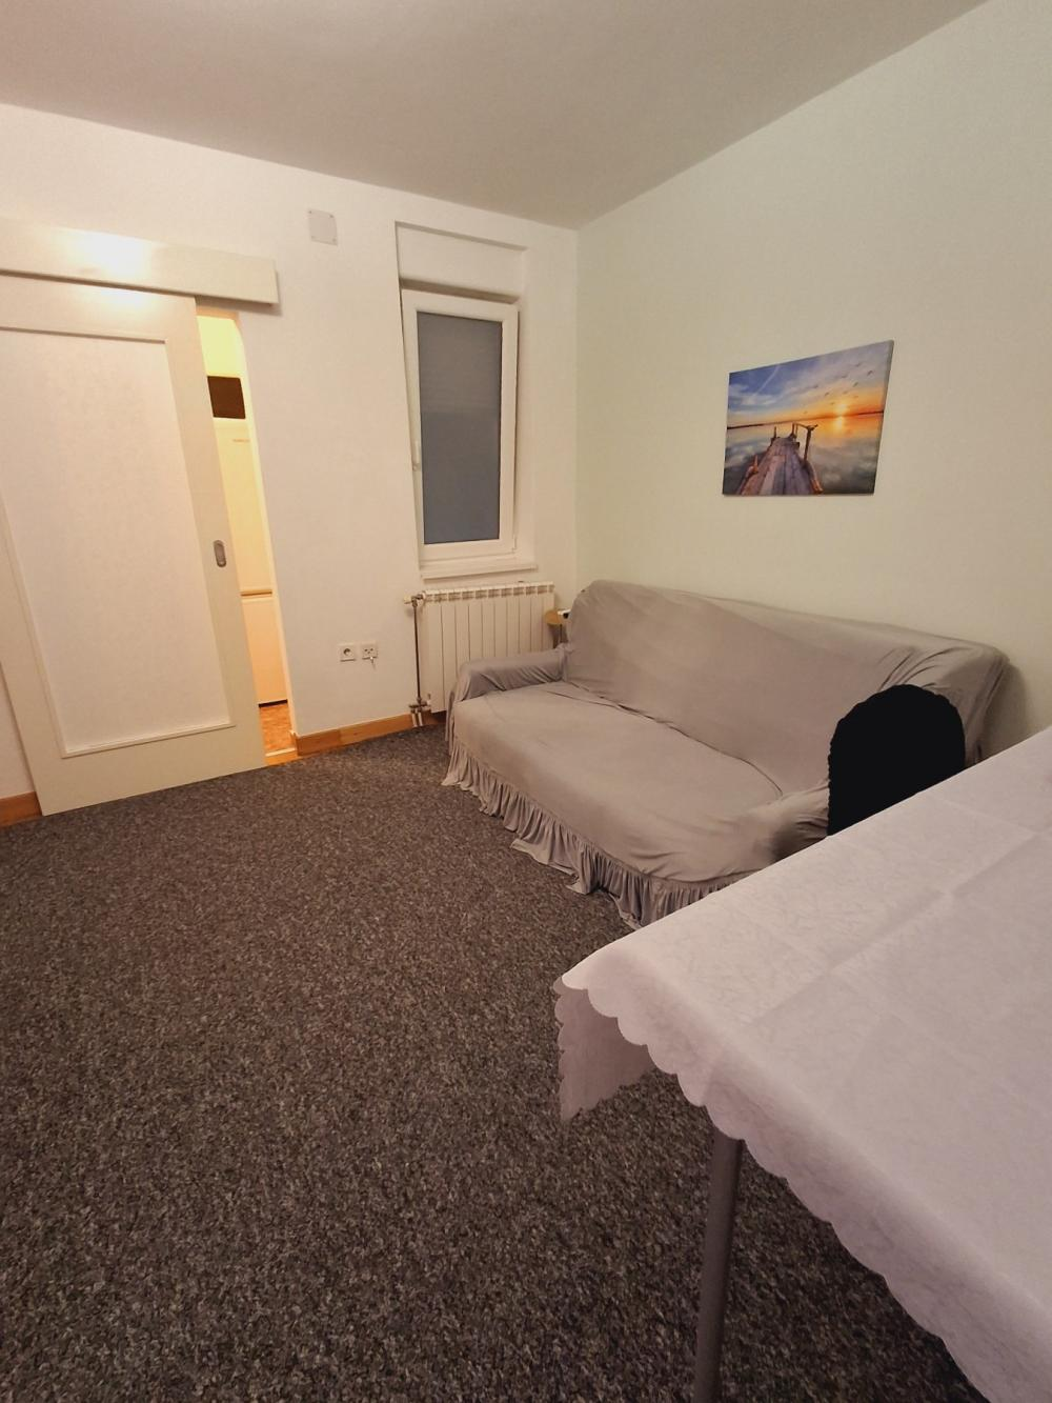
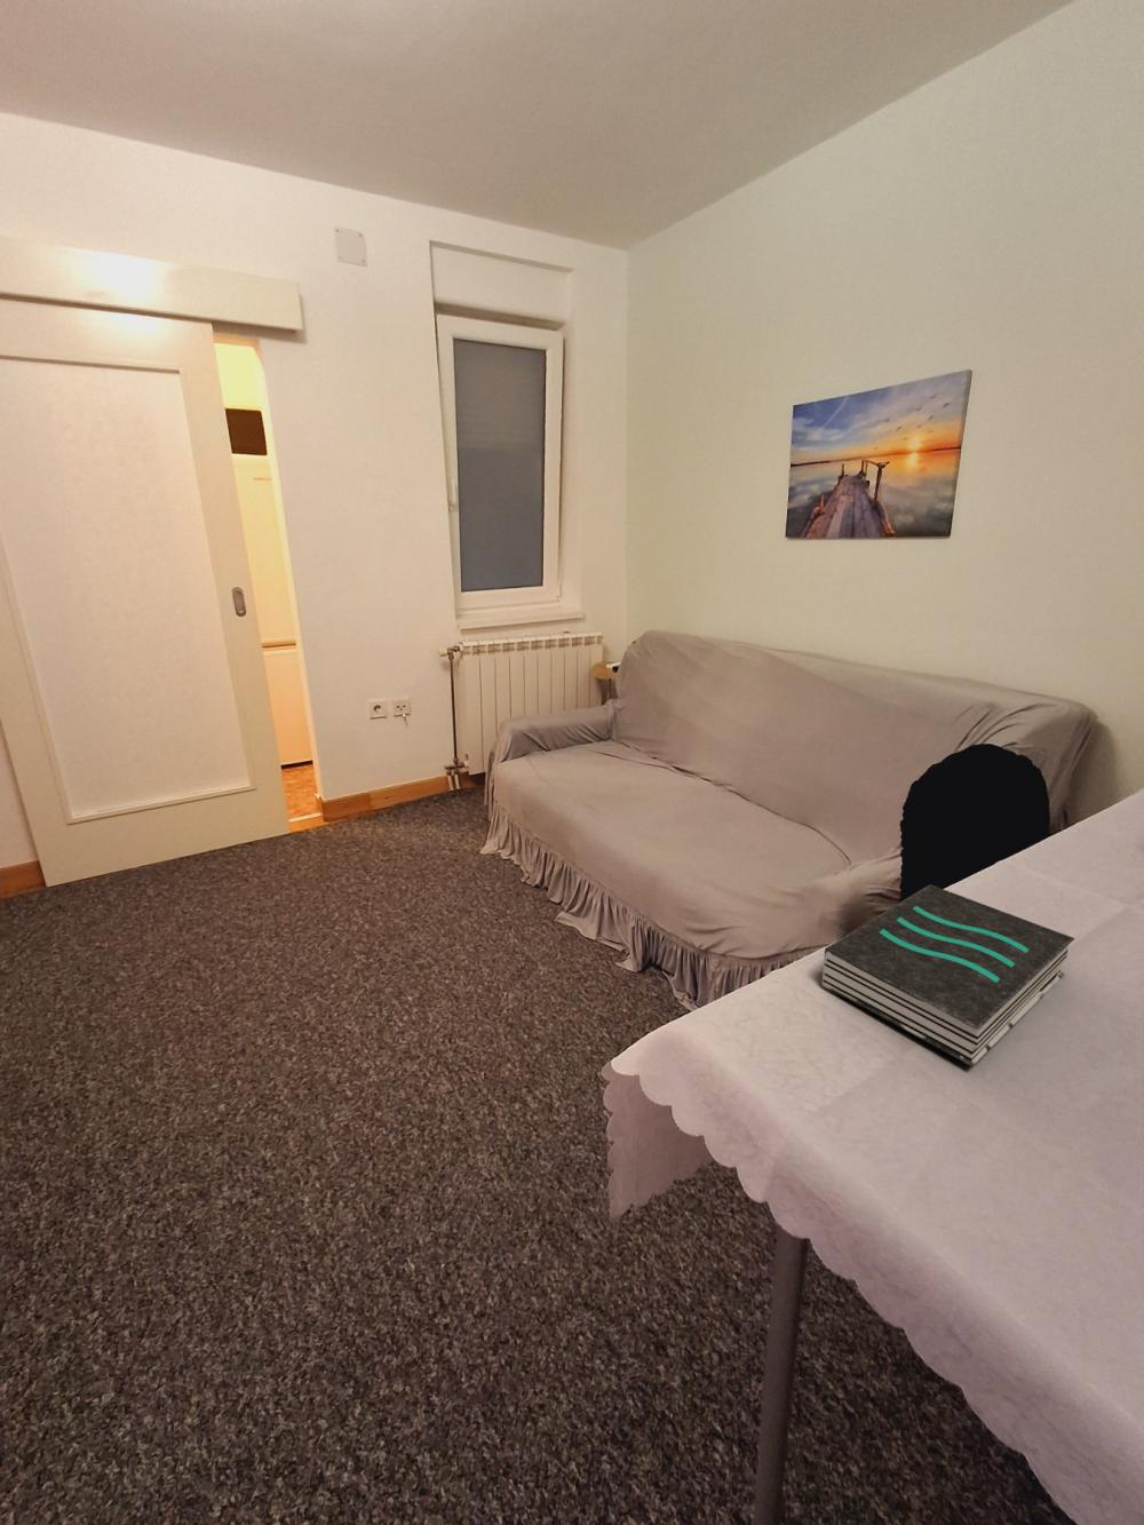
+ book [822,884,1077,1067]
